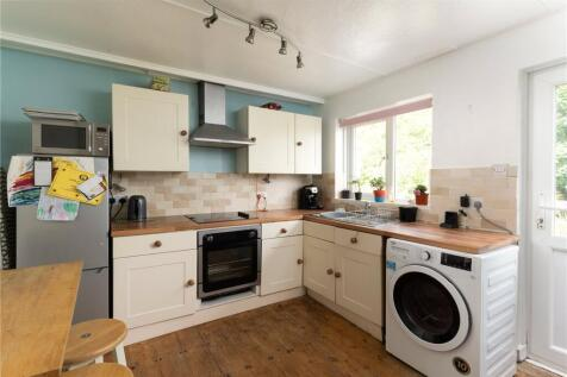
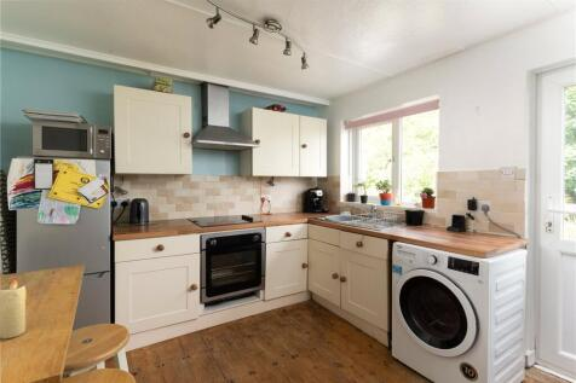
+ candle [0,277,27,340]
